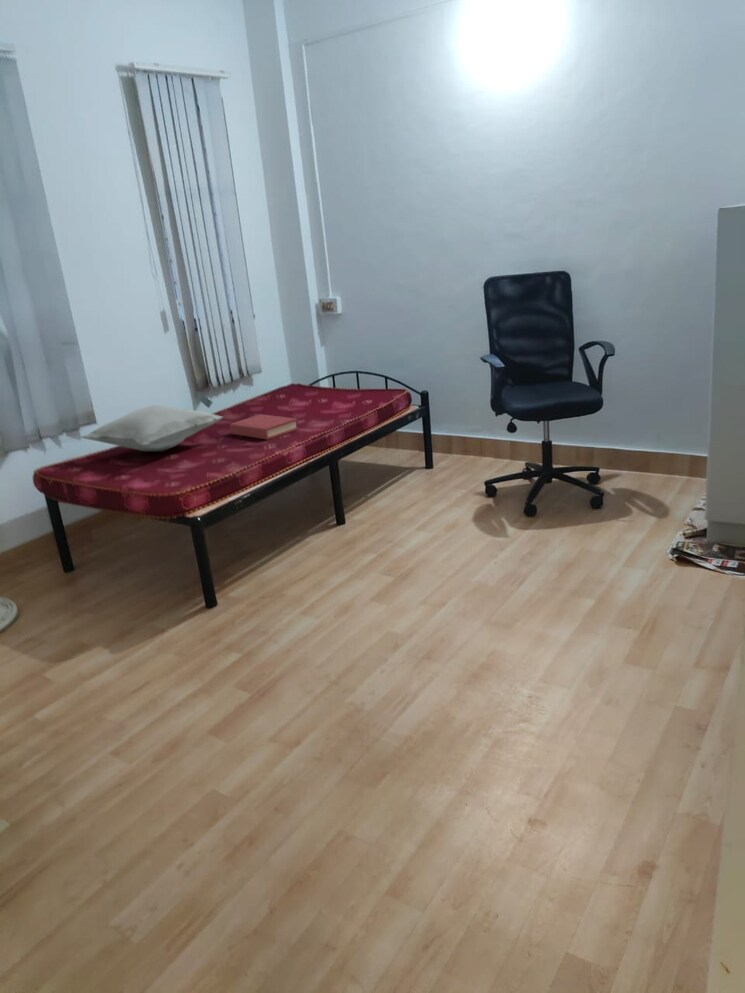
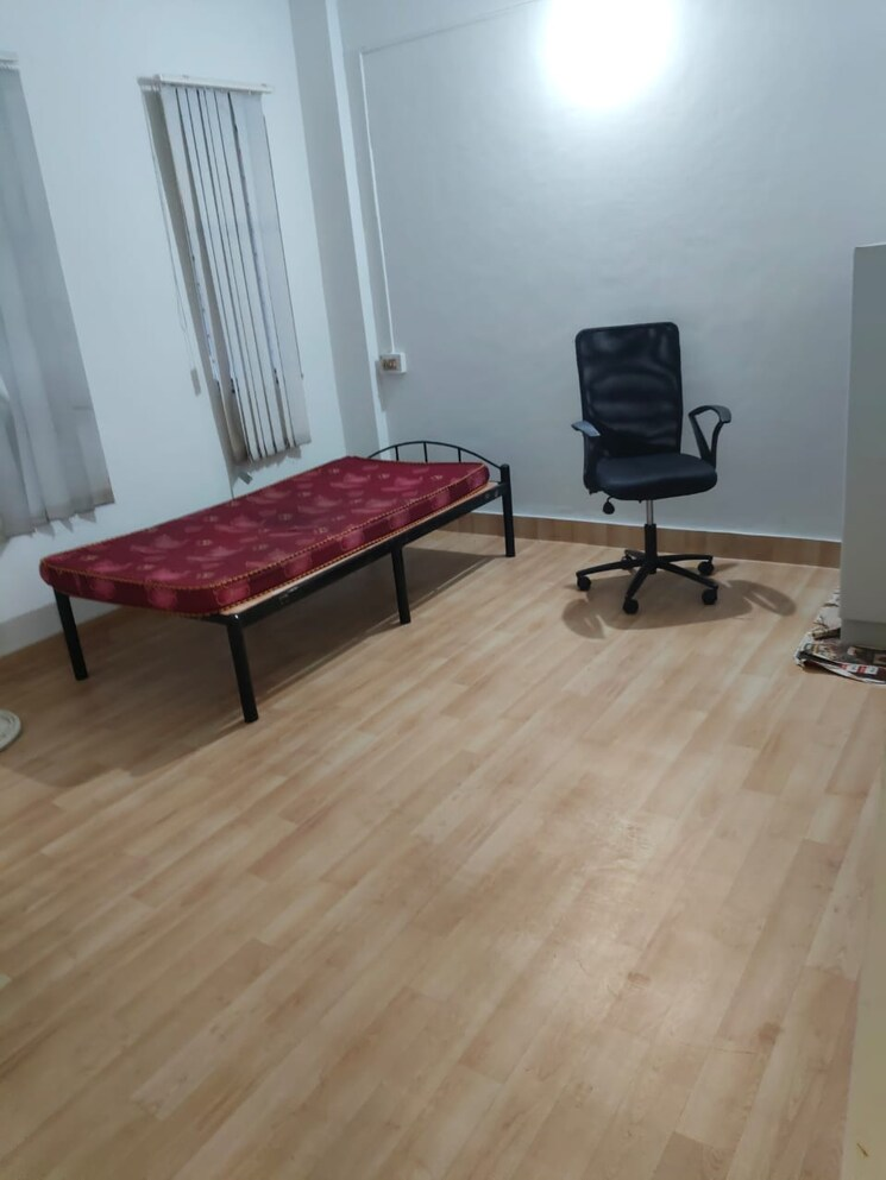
- cushion [80,404,225,452]
- hardback book [229,413,299,441]
